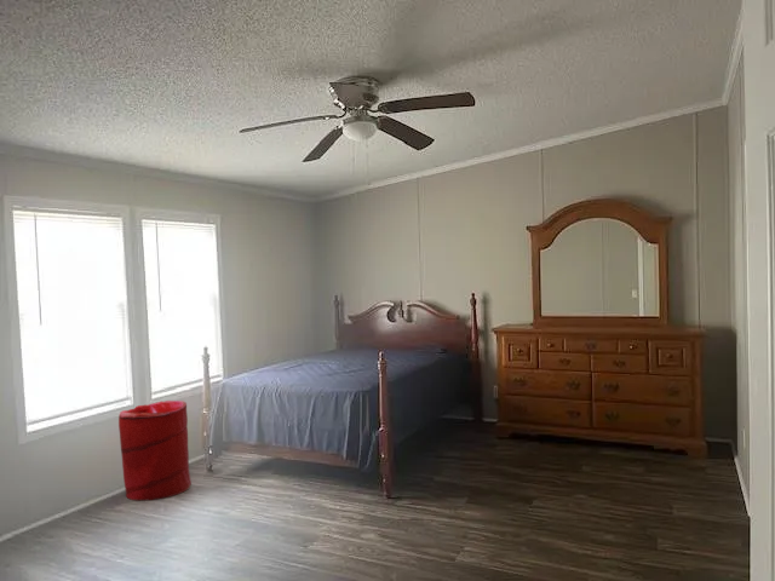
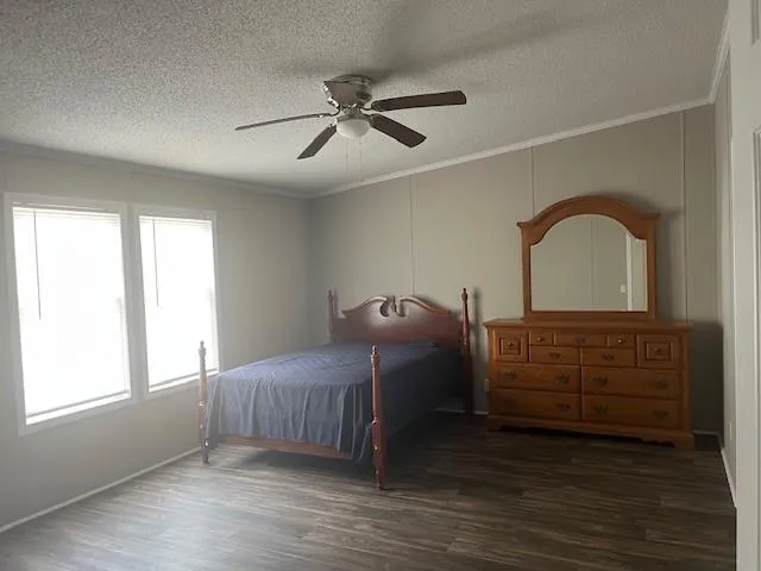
- laundry hamper [117,399,193,502]
